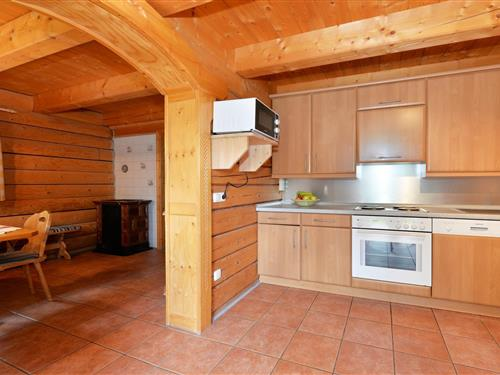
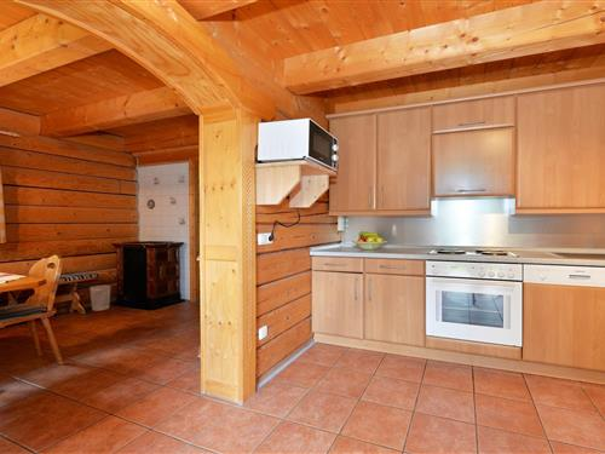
+ wastebasket [88,285,111,312]
